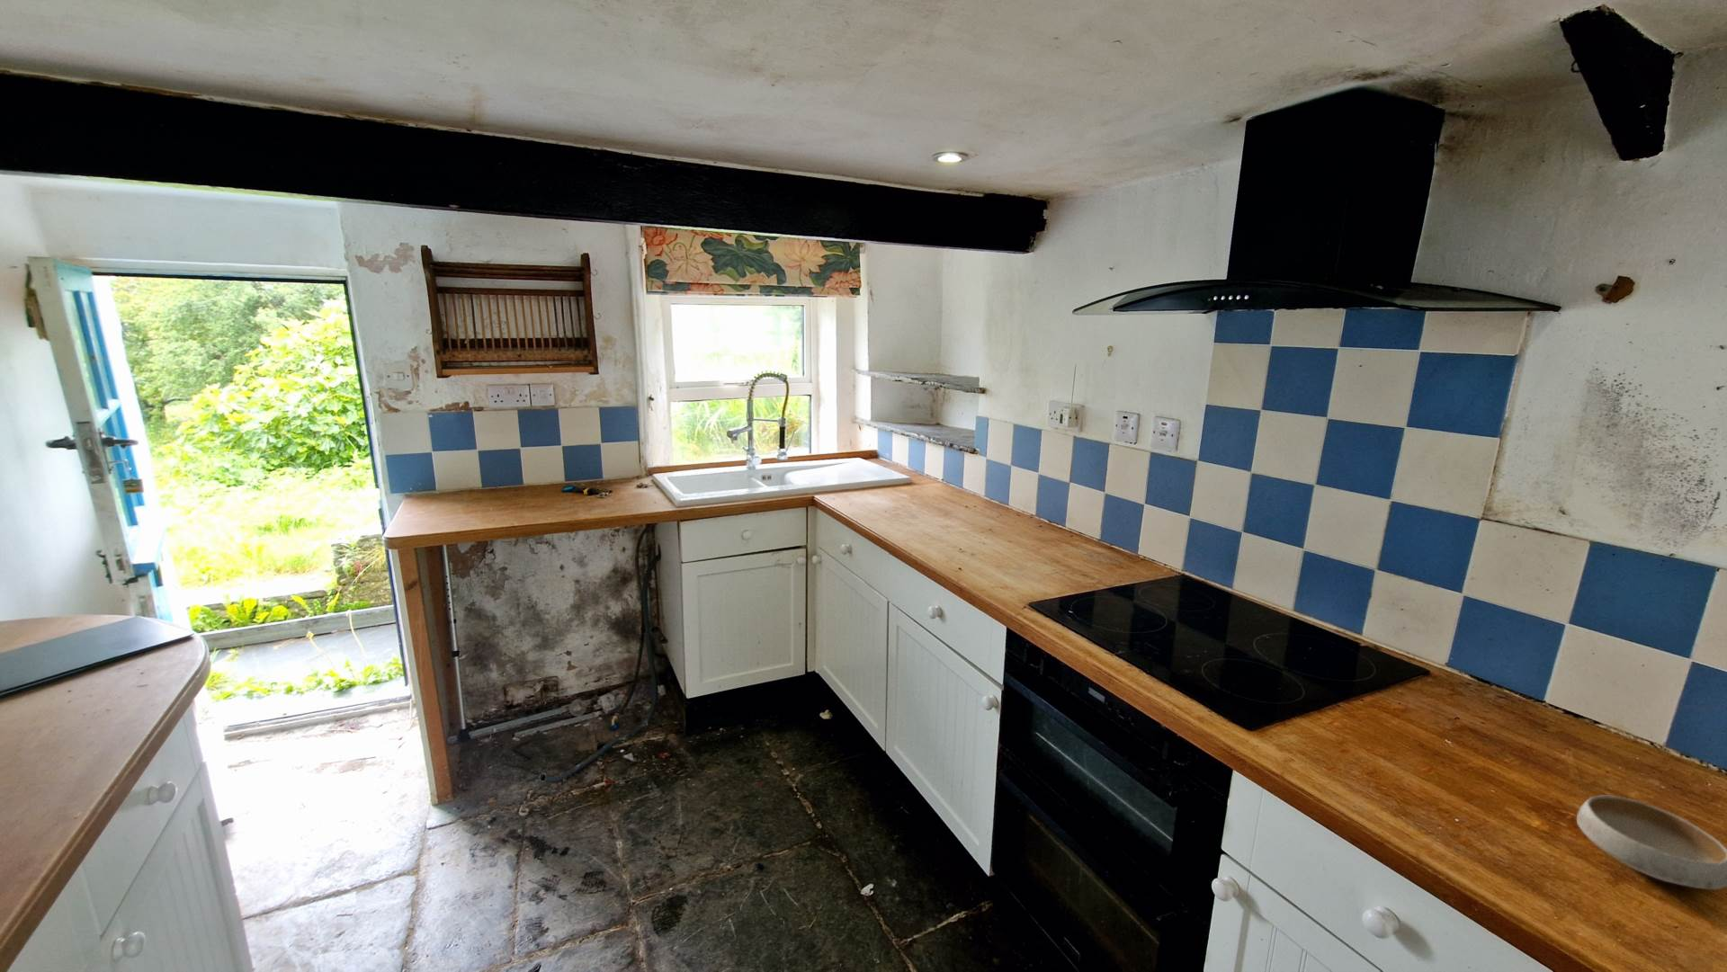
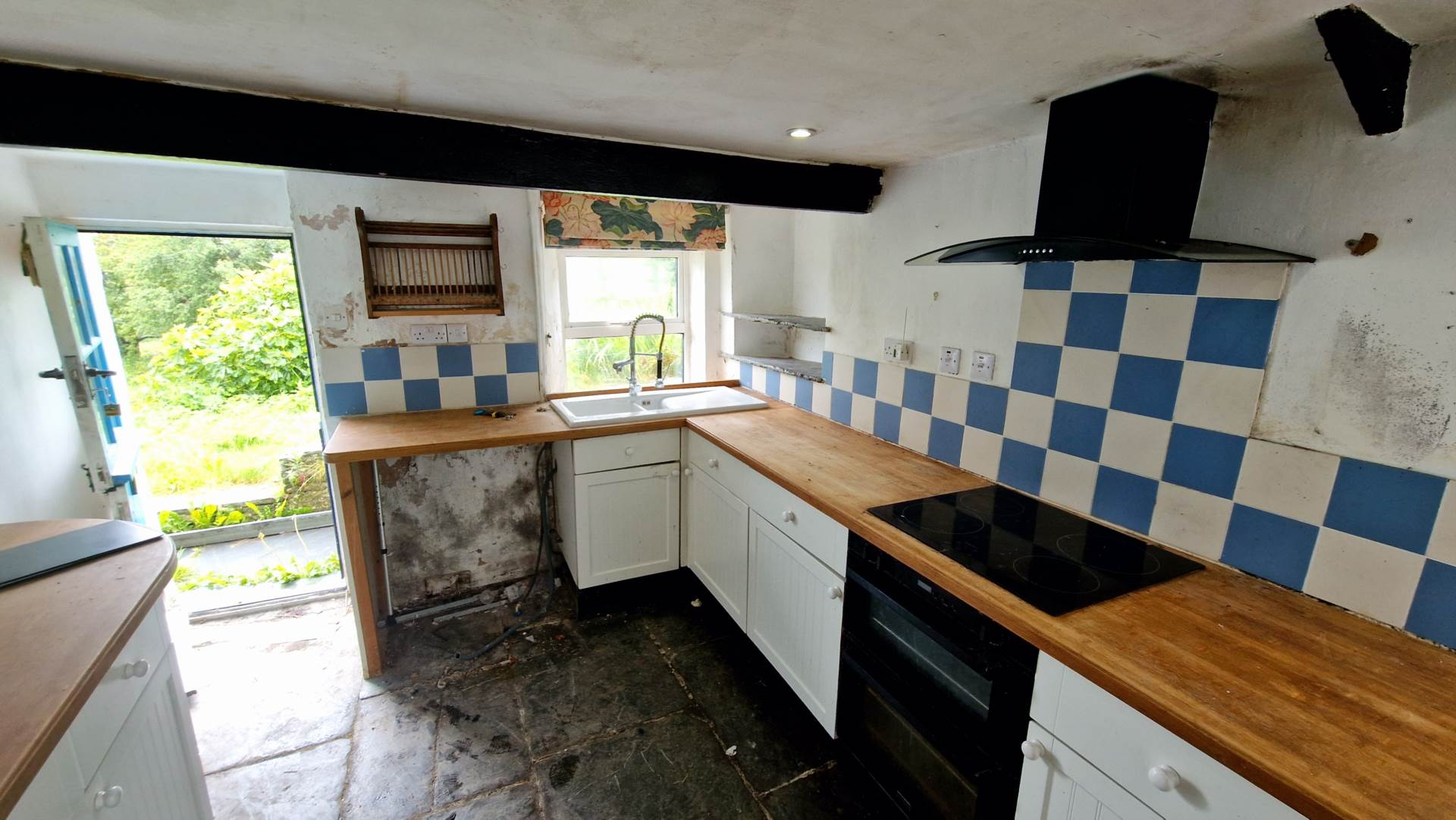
- bowl [1576,795,1727,890]
